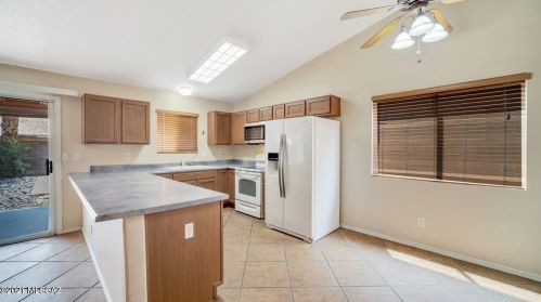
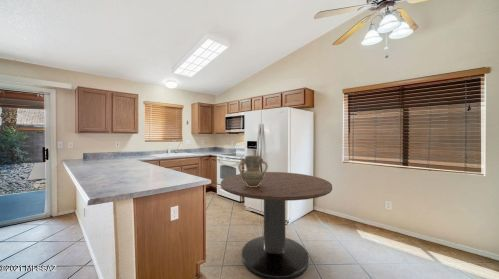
+ ceramic jug [237,155,269,187]
+ dining table [220,171,333,279]
